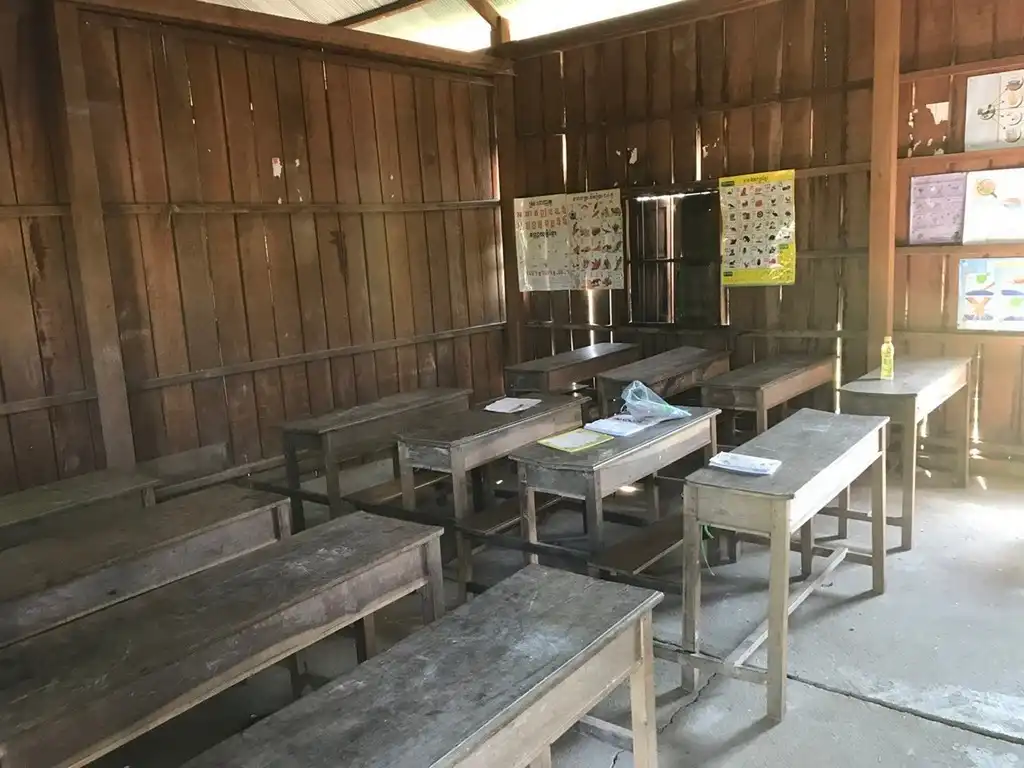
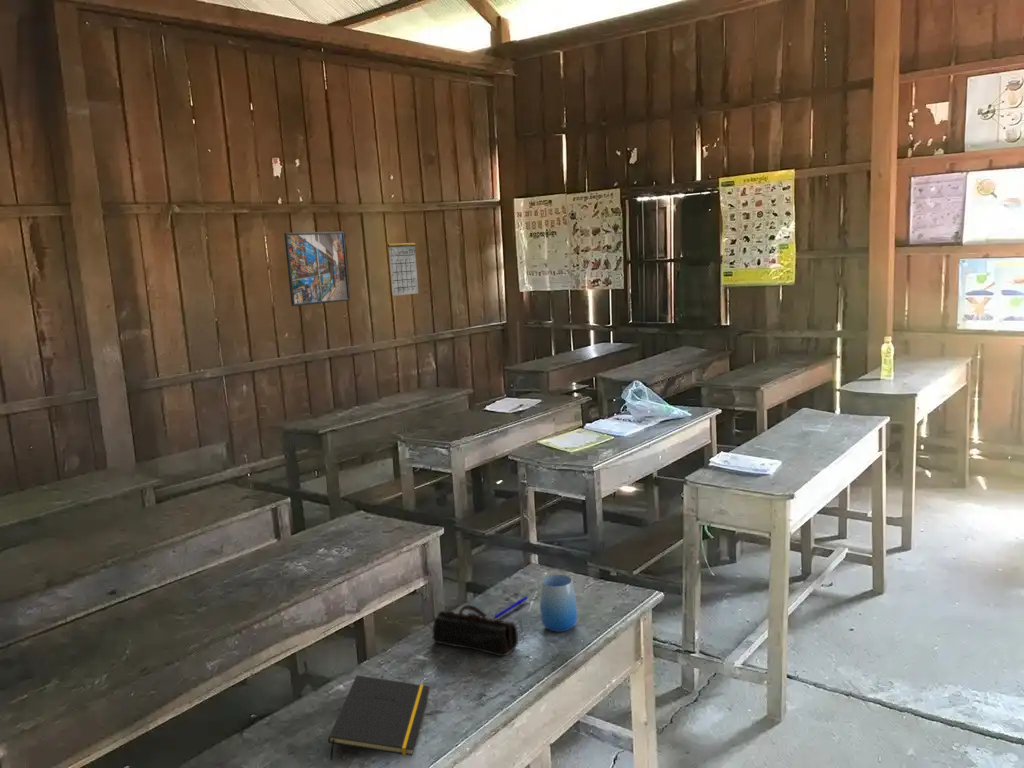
+ pen [492,595,529,619]
+ notepad [327,674,431,761]
+ pencil case [431,604,519,657]
+ cup [539,574,578,633]
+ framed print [283,231,351,307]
+ calendar [387,230,419,297]
